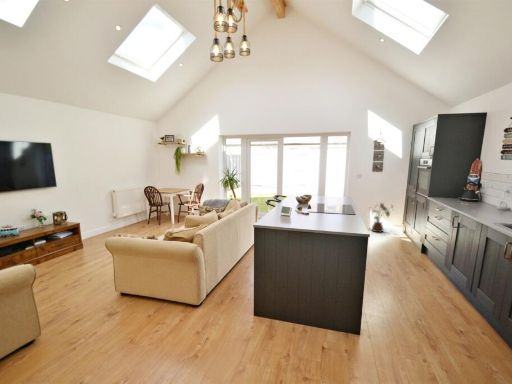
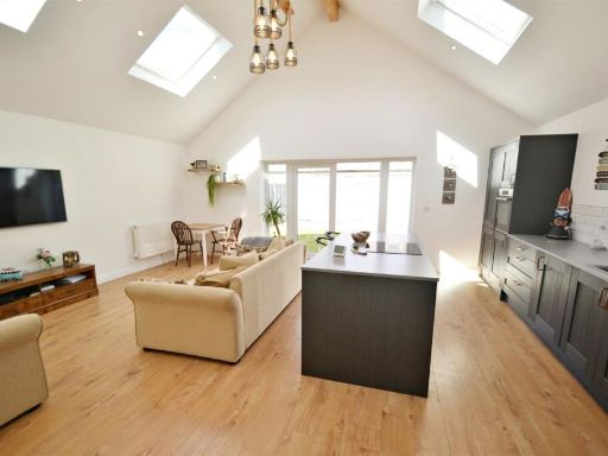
- house plant [367,202,394,233]
